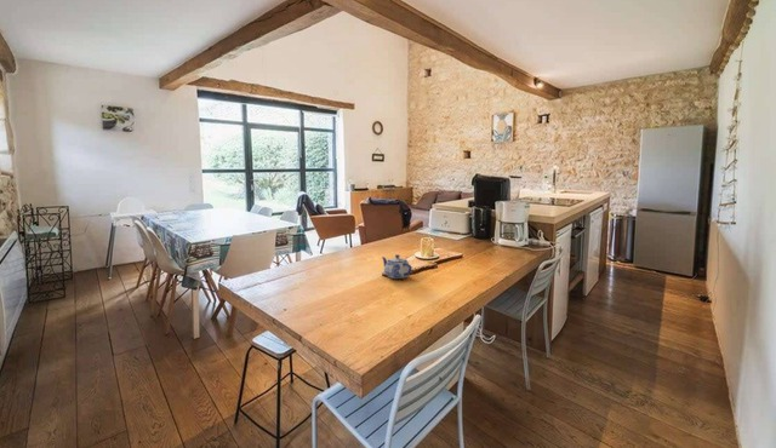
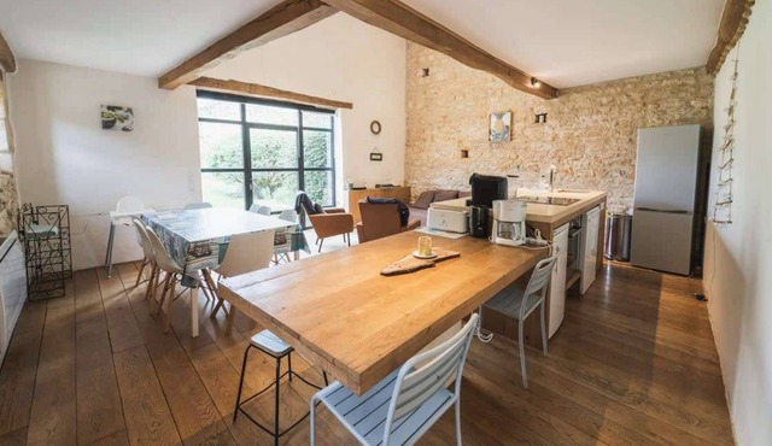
- teapot [381,253,413,280]
